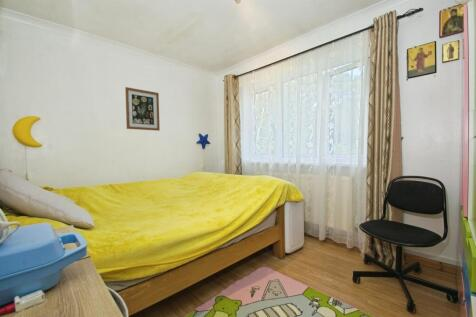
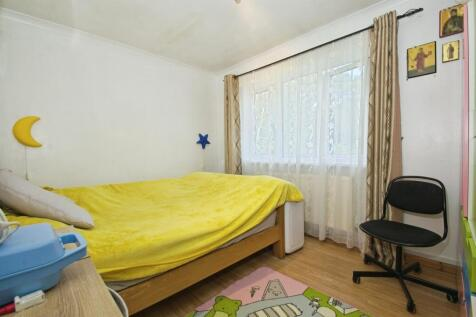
- wall art [124,86,161,132]
